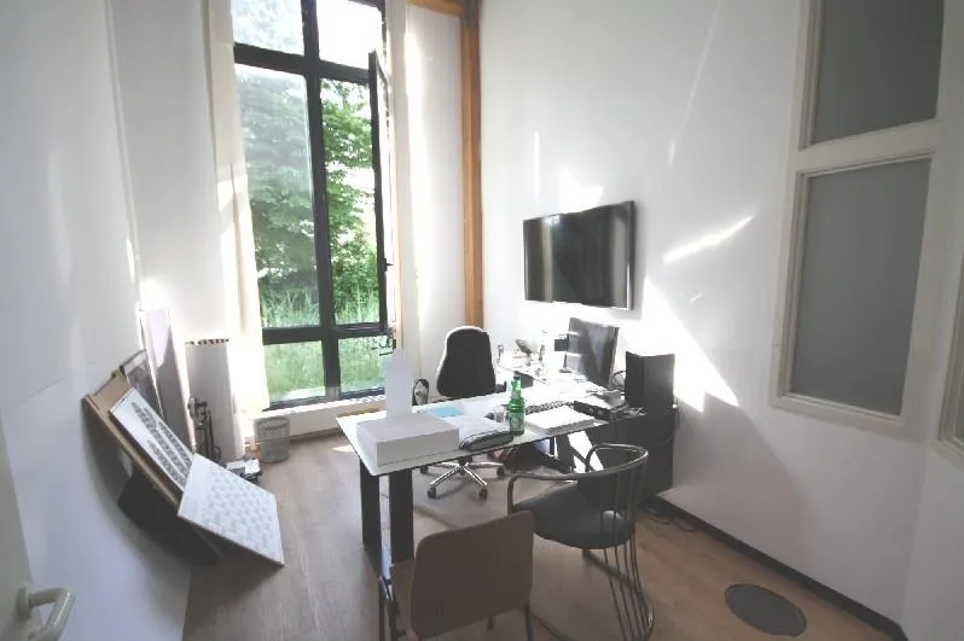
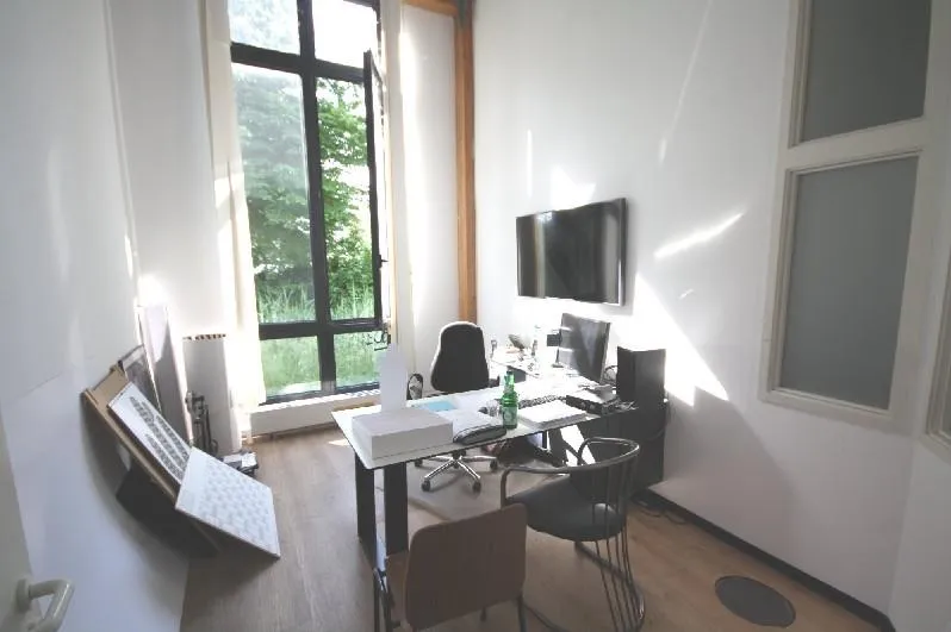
- wastebasket [255,415,291,465]
